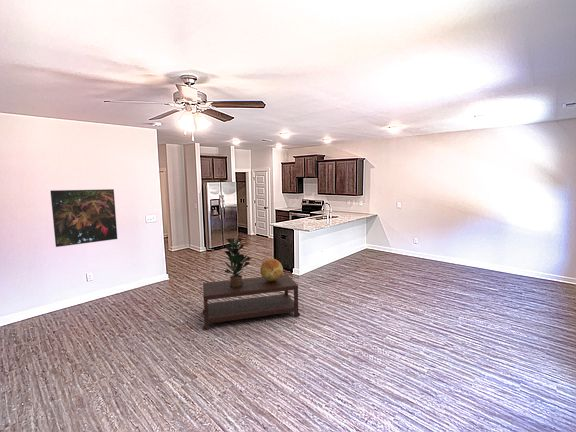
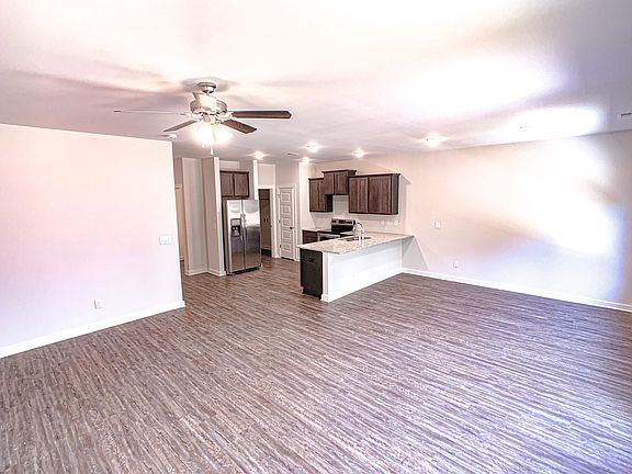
- coffee table [202,273,301,331]
- potted plant [223,237,253,287]
- decorative sphere [259,258,284,282]
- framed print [49,188,118,248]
